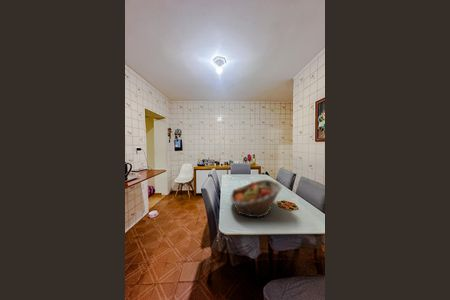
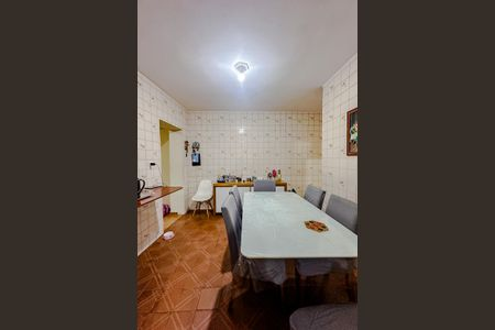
- fruit basket [229,179,283,219]
